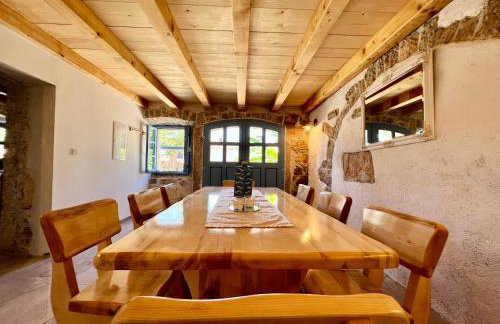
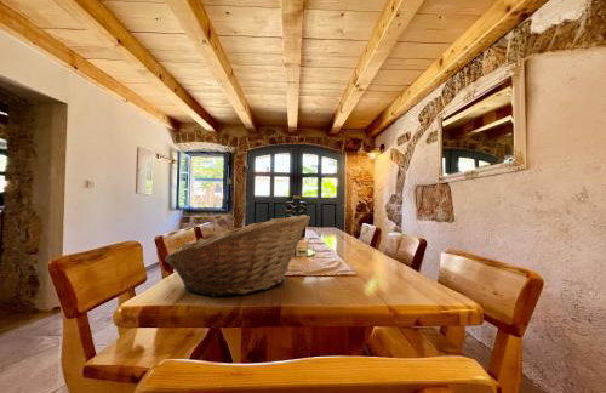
+ fruit basket [164,213,311,298]
